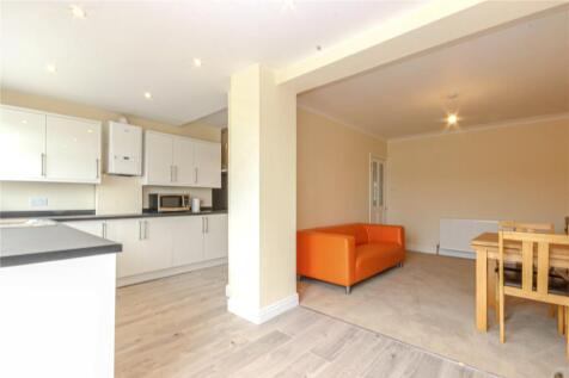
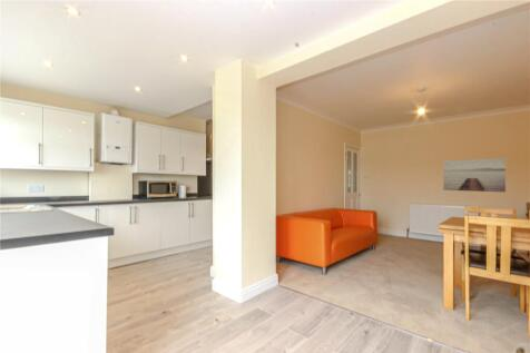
+ wall art [442,157,507,193]
